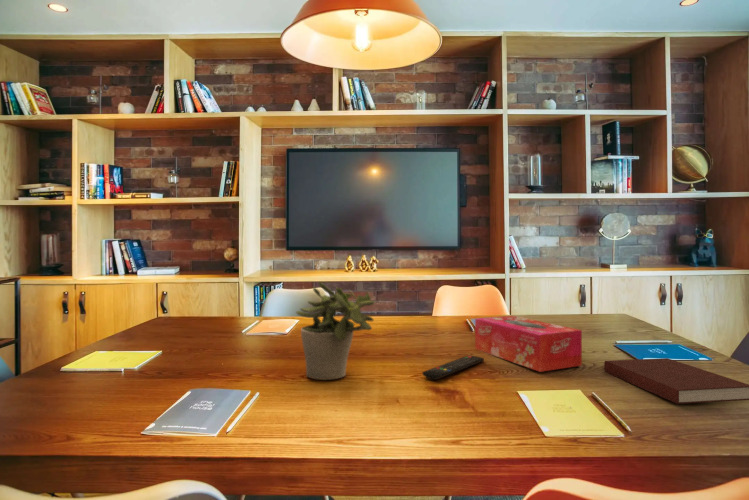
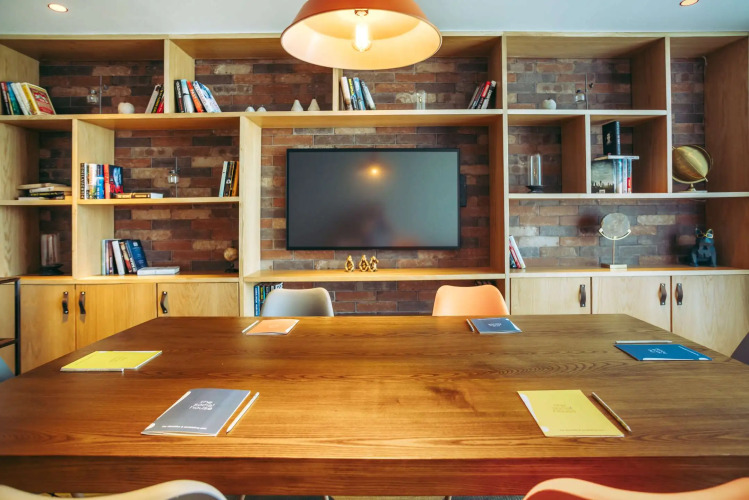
- notebook [603,357,749,405]
- remote control [422,354,485,381]
- tissue box [474,315,583,373]
- potted plant [295,281,375,381]
